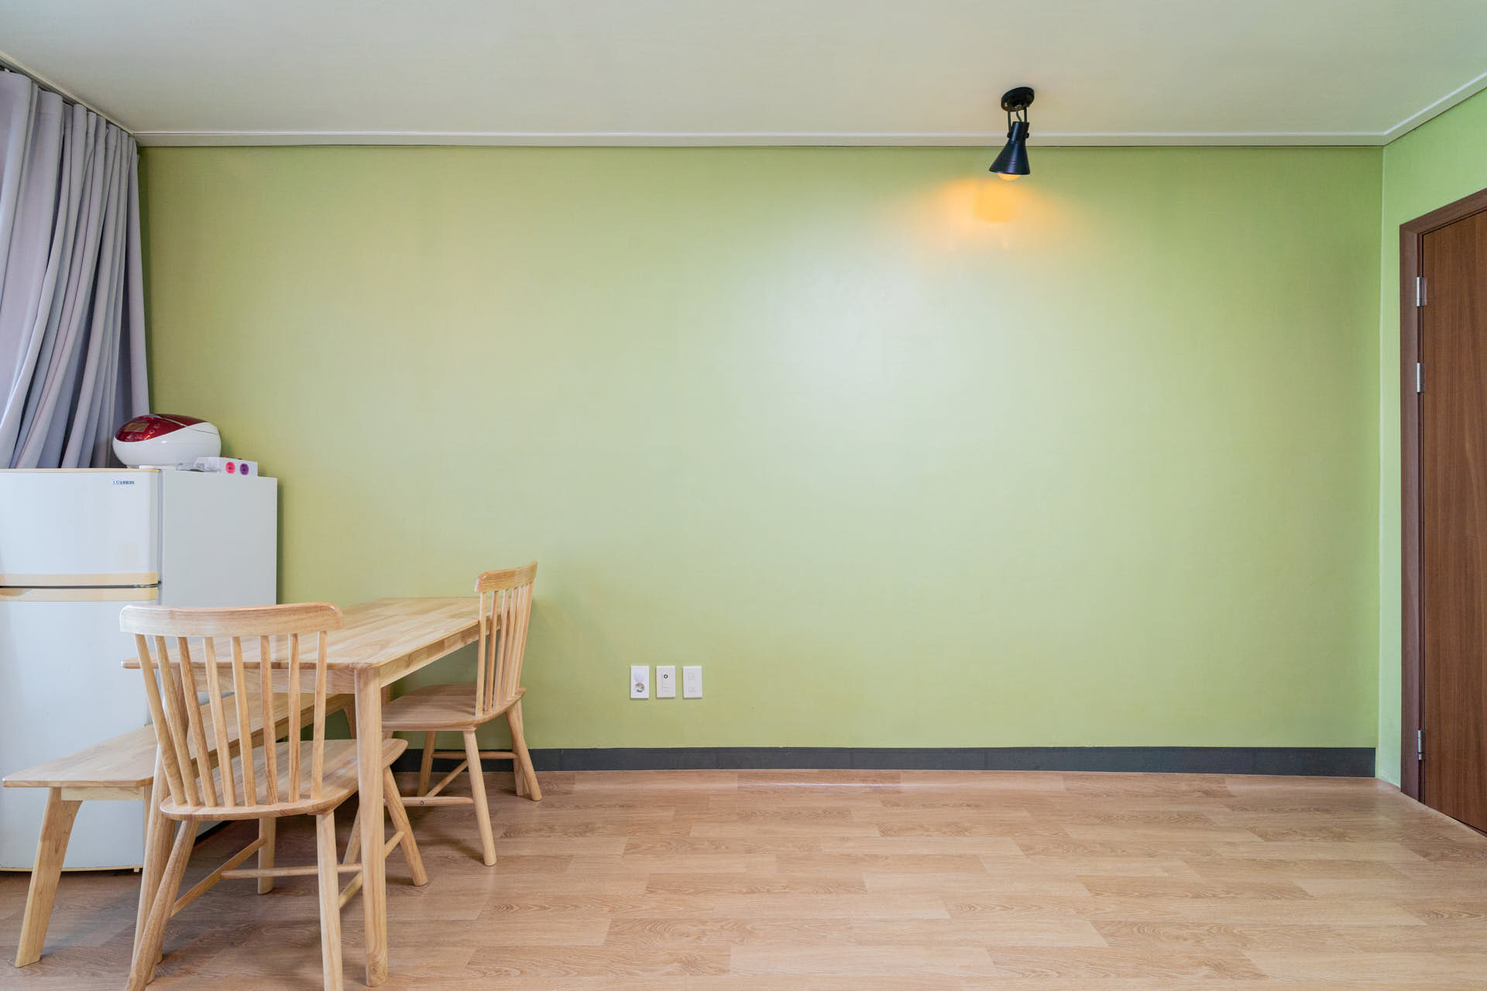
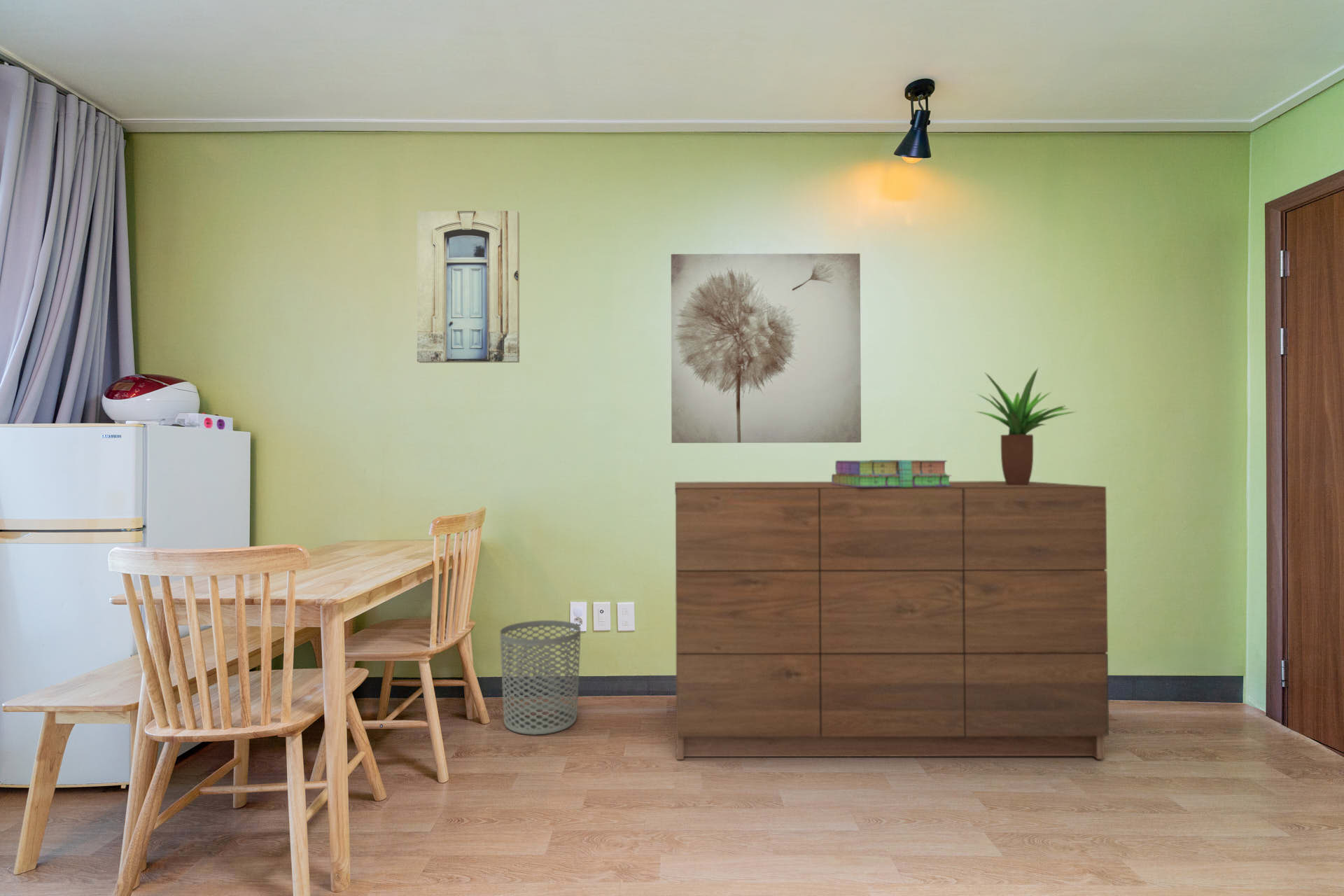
+ stack of books [831,459,952,487]
+ potted plant [976,367,1077,485]
+ wall art [416,210,520,363]
+ dresser [674,480,1110,760]
+ waste bin [499,619,581,736]
+ wall art [671,253,862,444]
